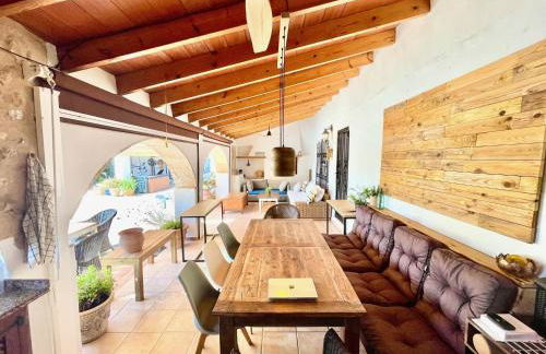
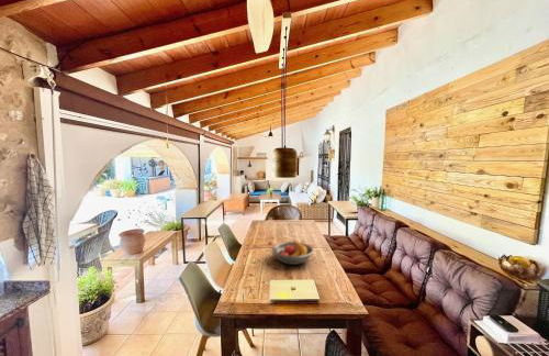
+ fruit bowl [271,240,315,266]
